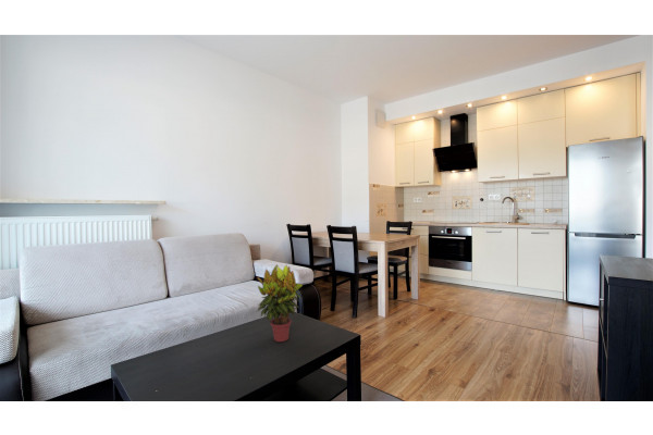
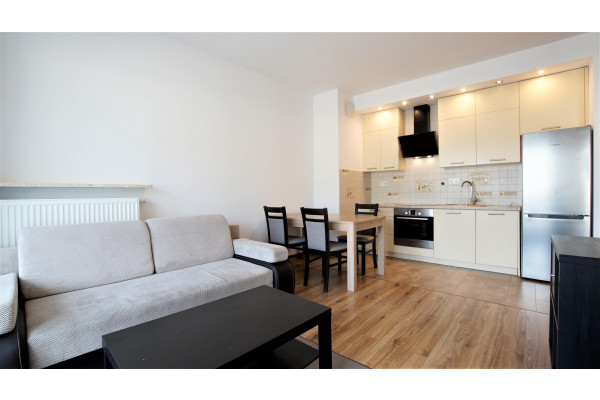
- potted plant [255,263,304,343]
